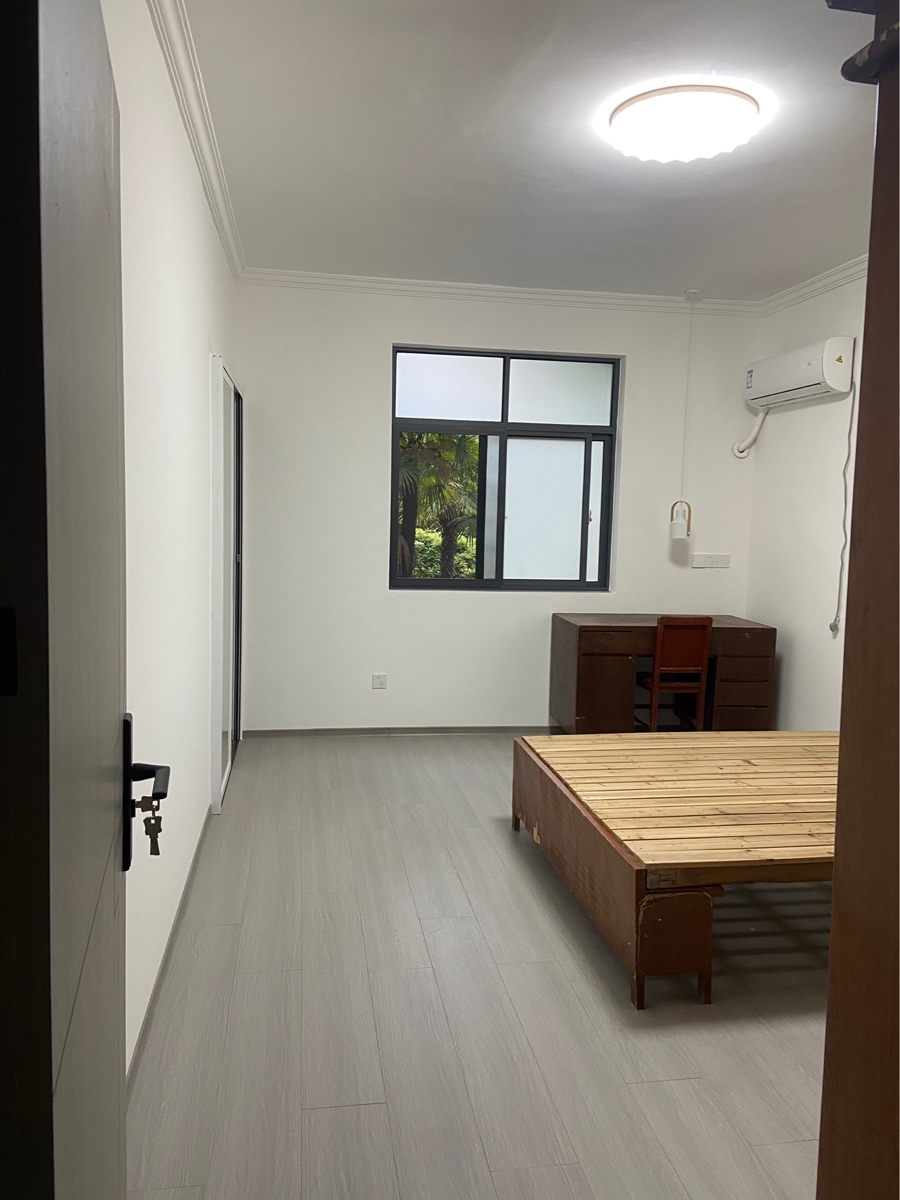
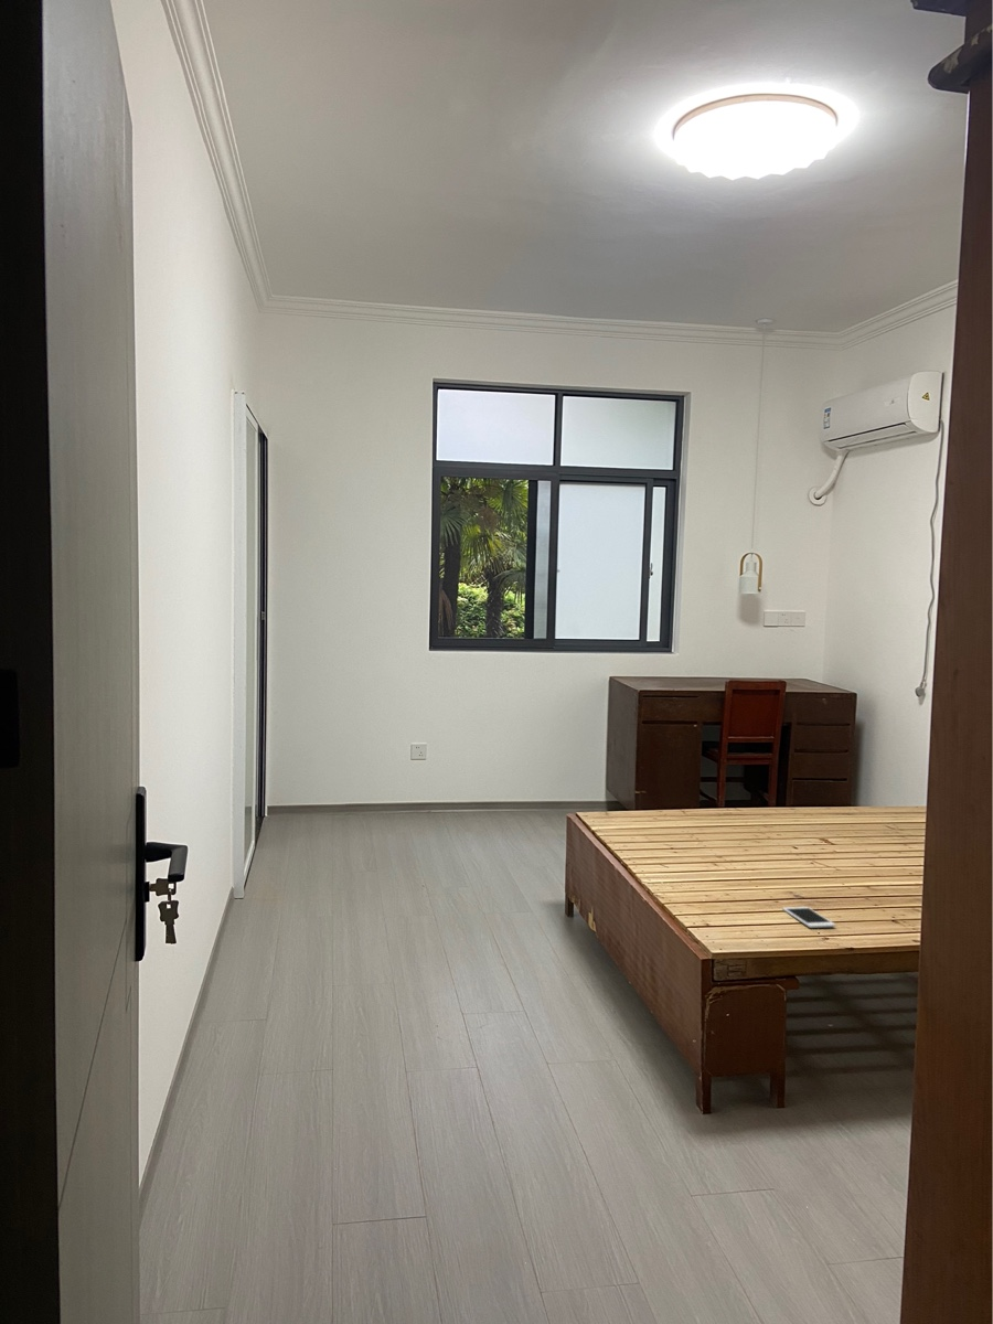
+ cell phone [781,906,836,929]
